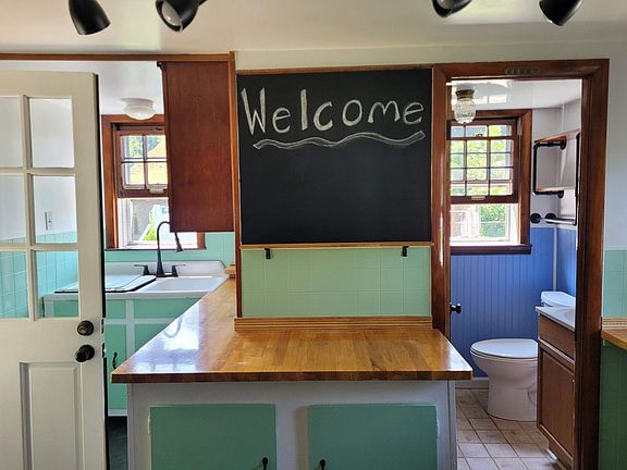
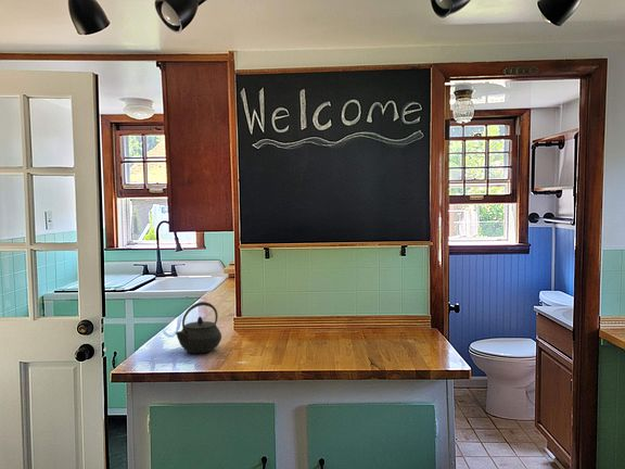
+ kettle [175,301,222,354]
